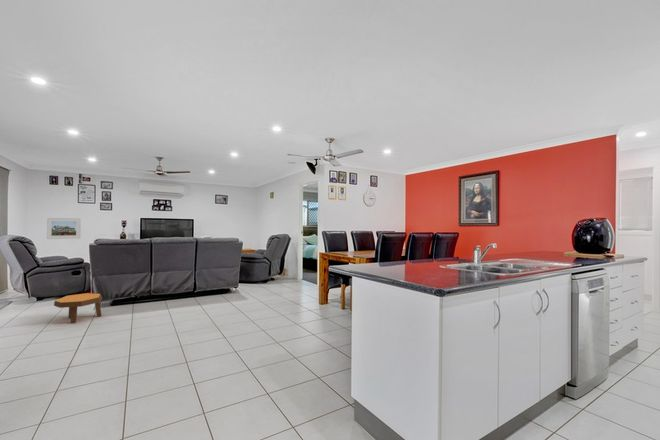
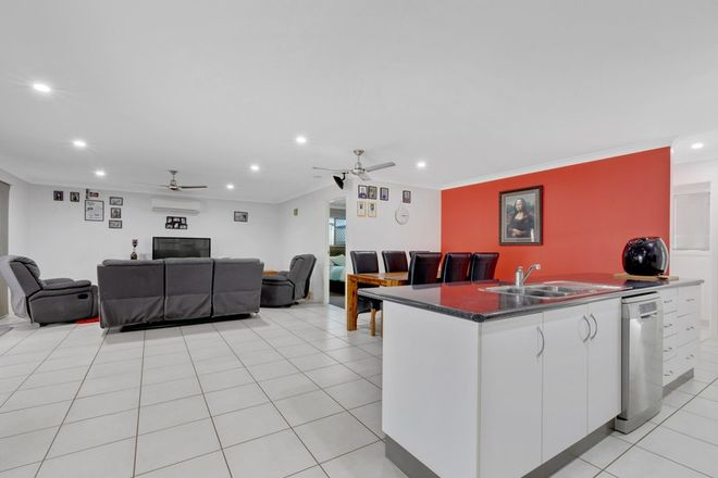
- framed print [46,217,82,240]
- footstool [53,292,103,325]
